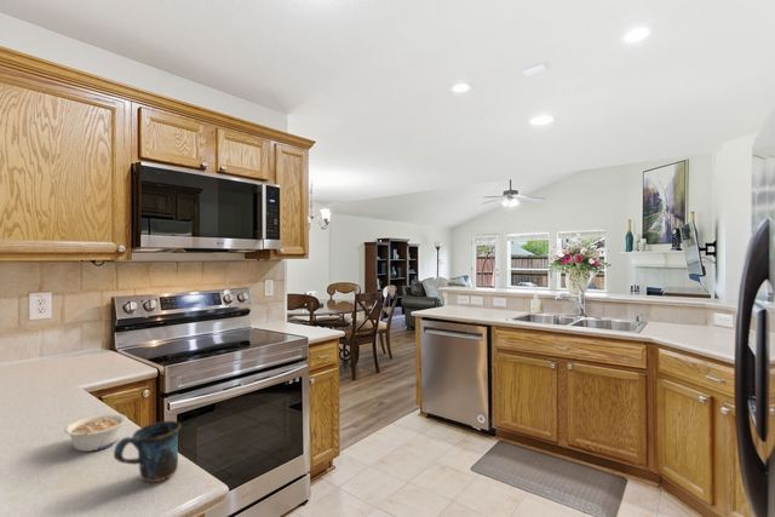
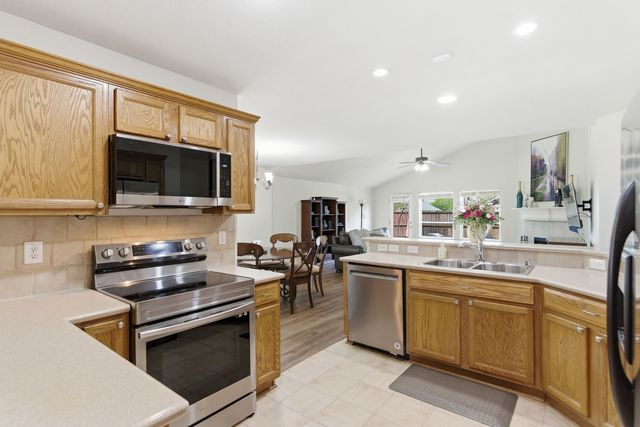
- legume [63,412,128,453]
- mug [113,420,182,483]
